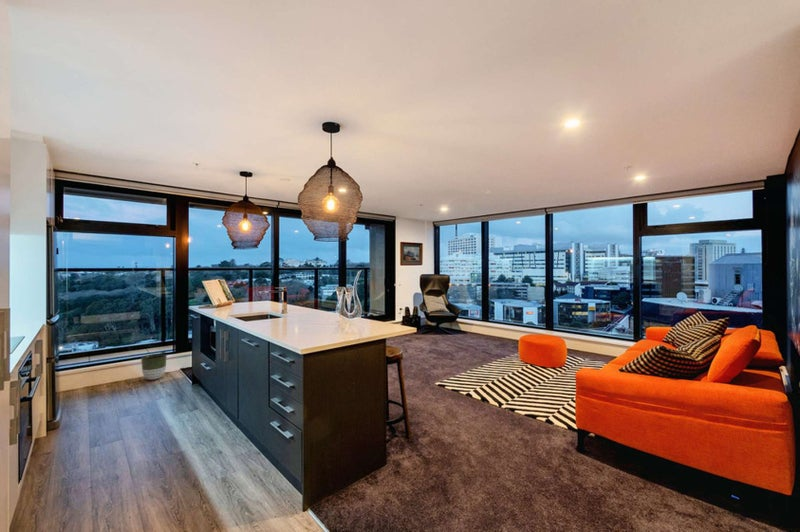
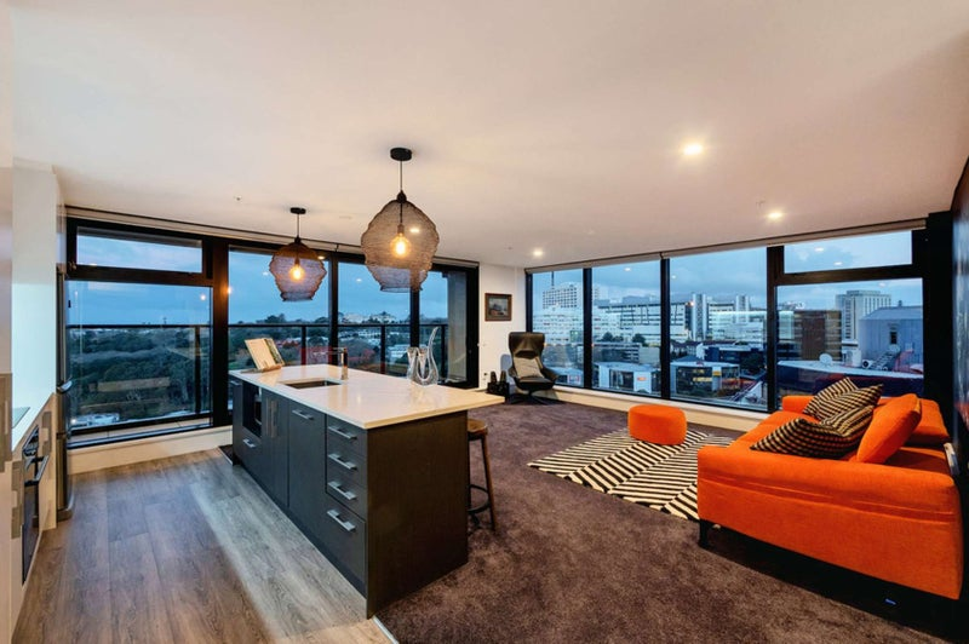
- planter [140,353,168,381]
